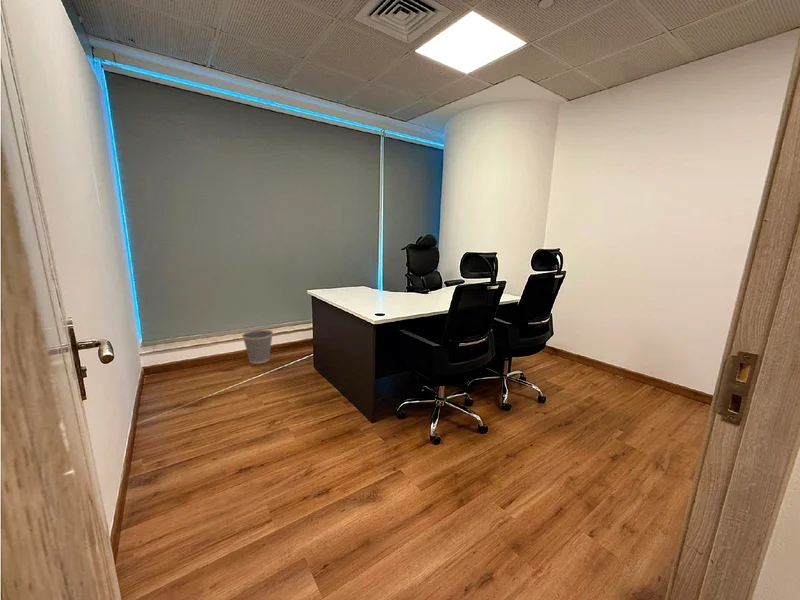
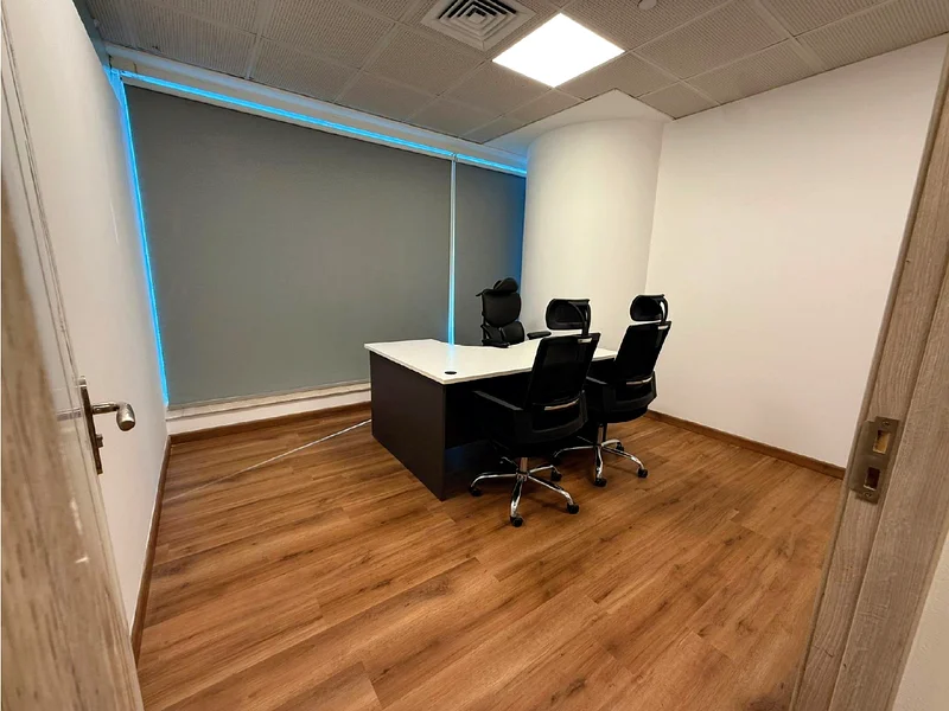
- wastebasket [241,329,274,365]
